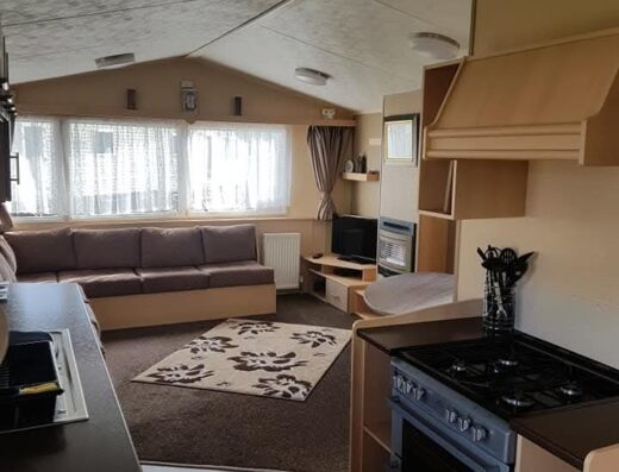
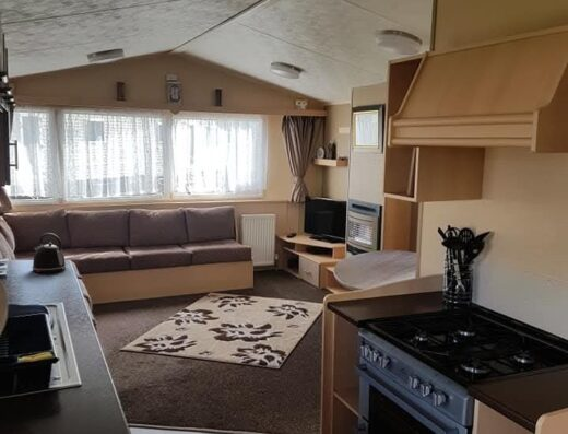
+ kettle [32,232,67,274]
